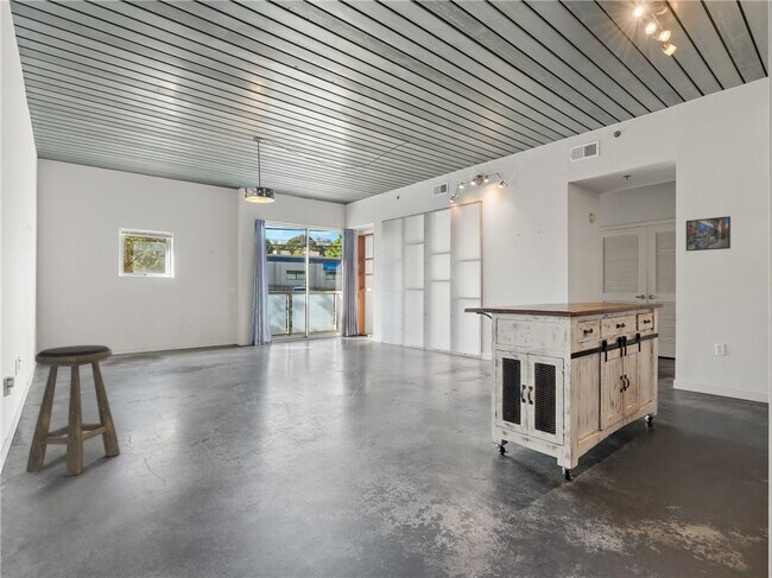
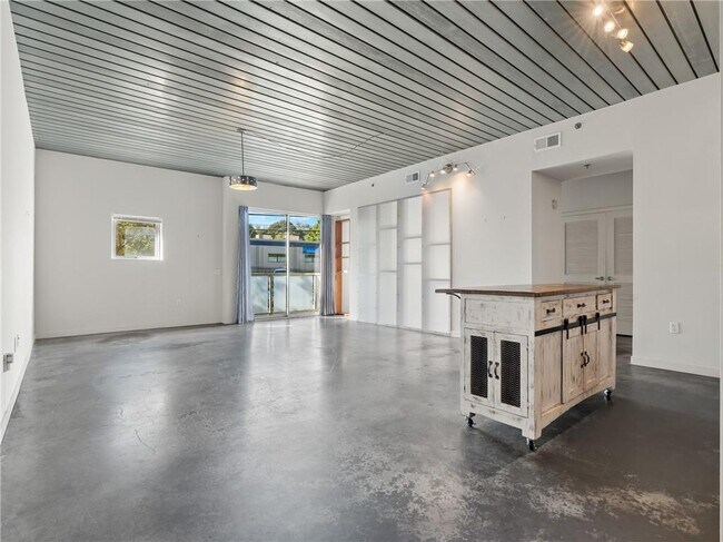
- stool [25,344,121,477]
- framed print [685,215,732,252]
